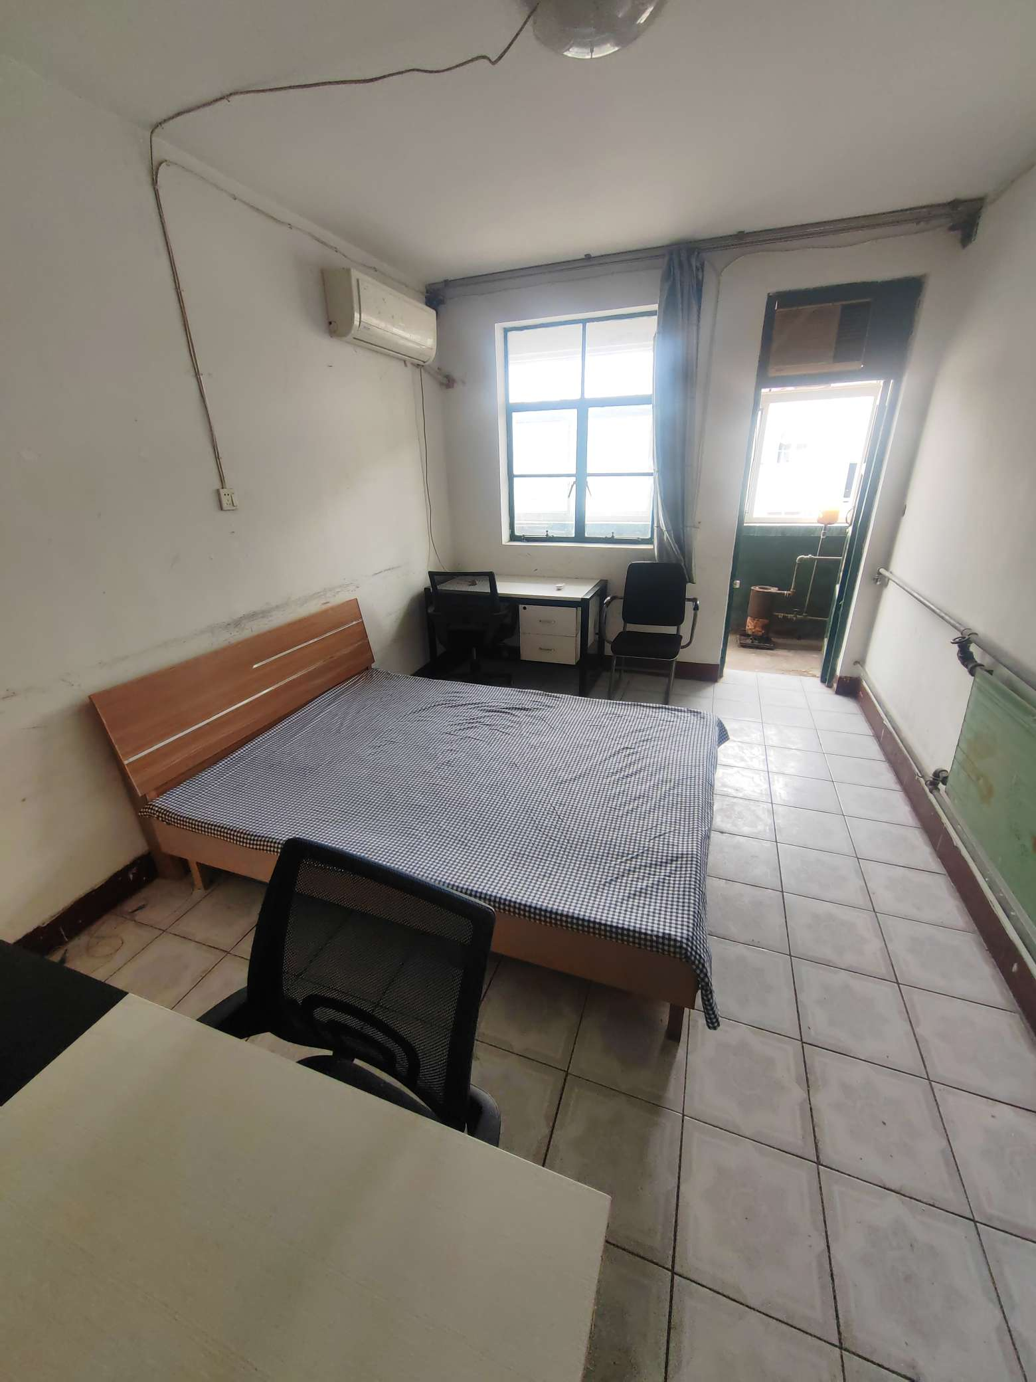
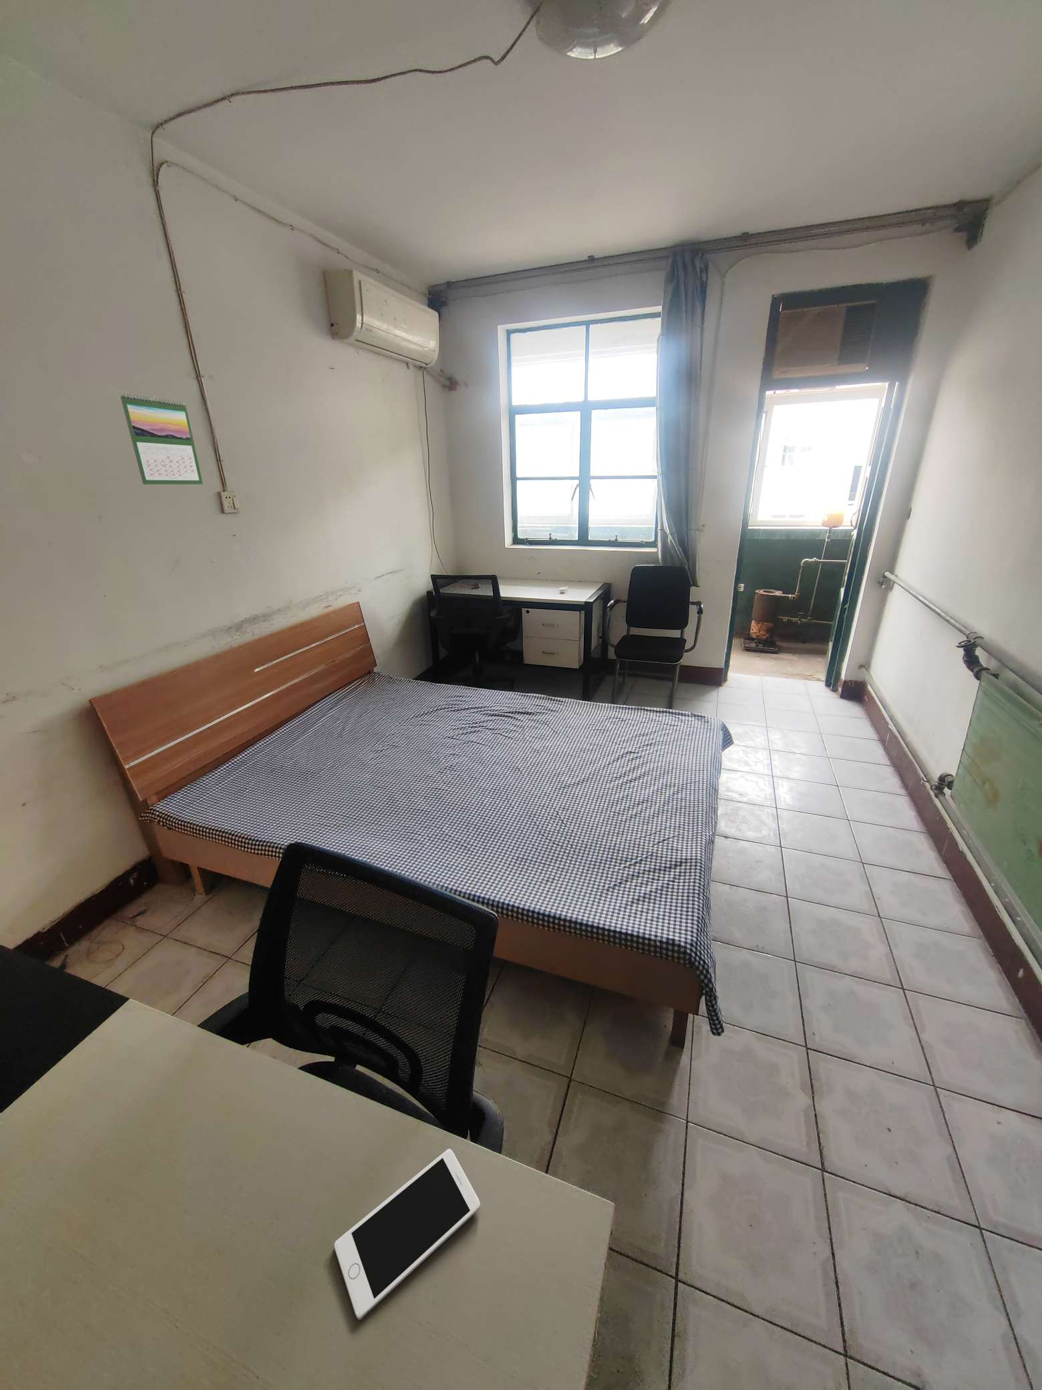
+ calendar [119,393,204,485]
+ cell phone [334,1148,481,1320]
